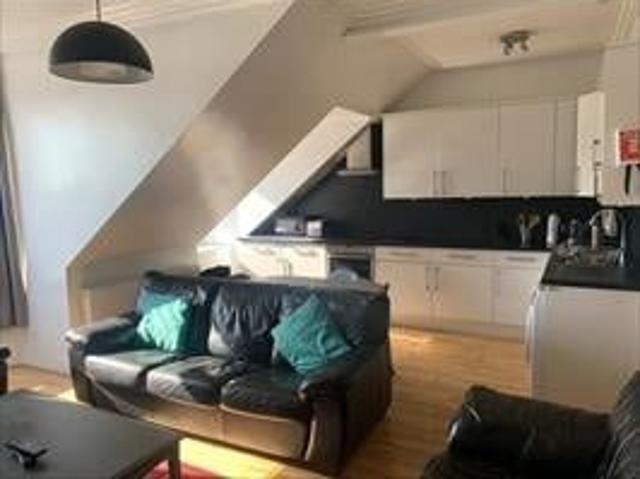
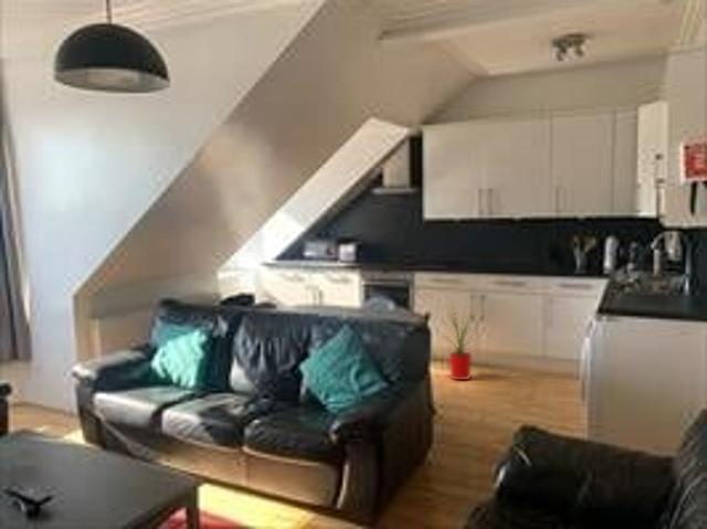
+ house plant [430,297,488,381]
